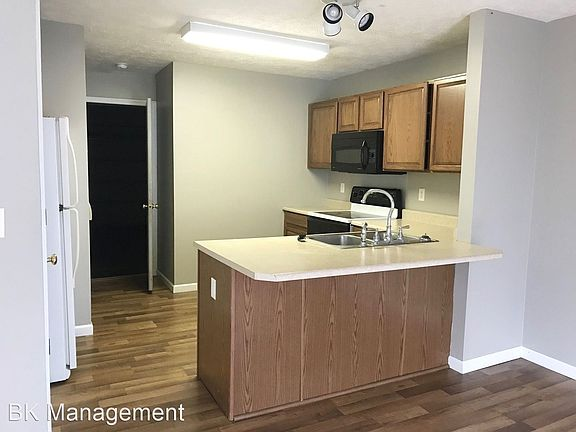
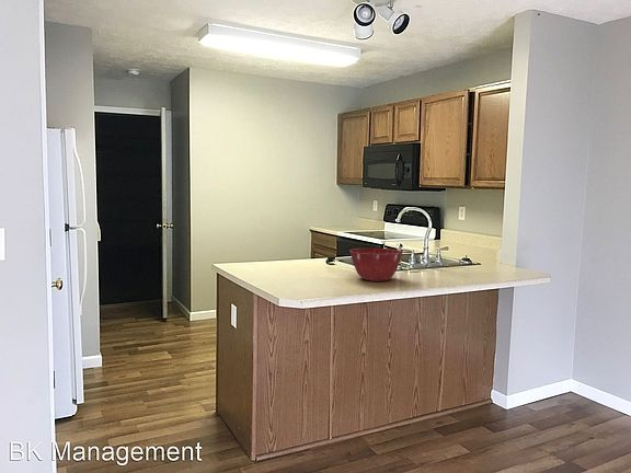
+ mixing bowl [348,247,404,282]
